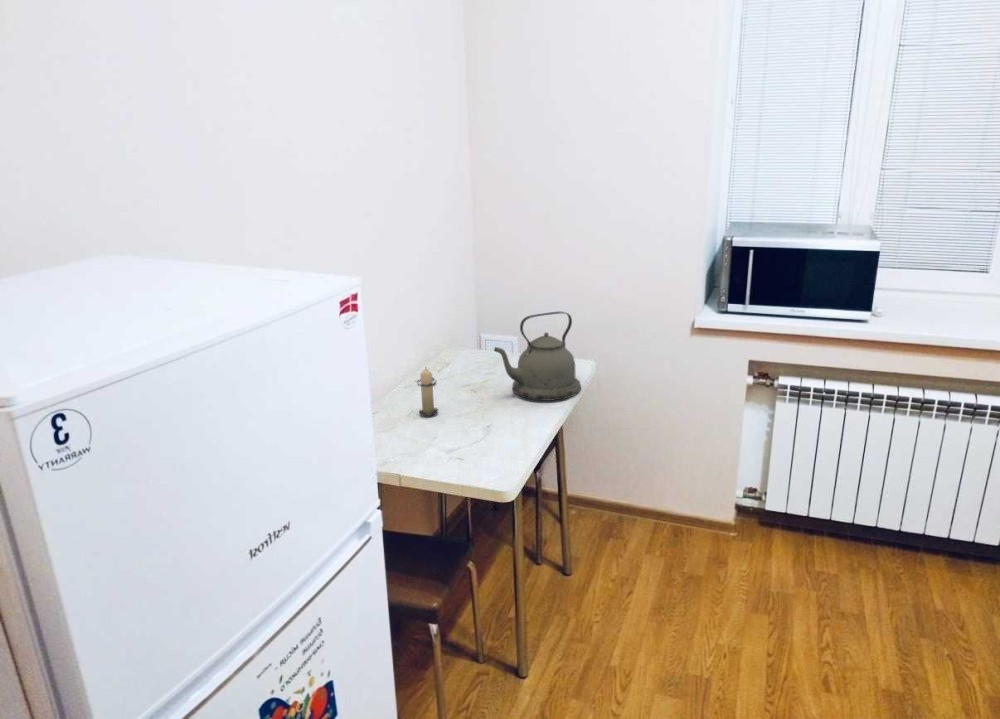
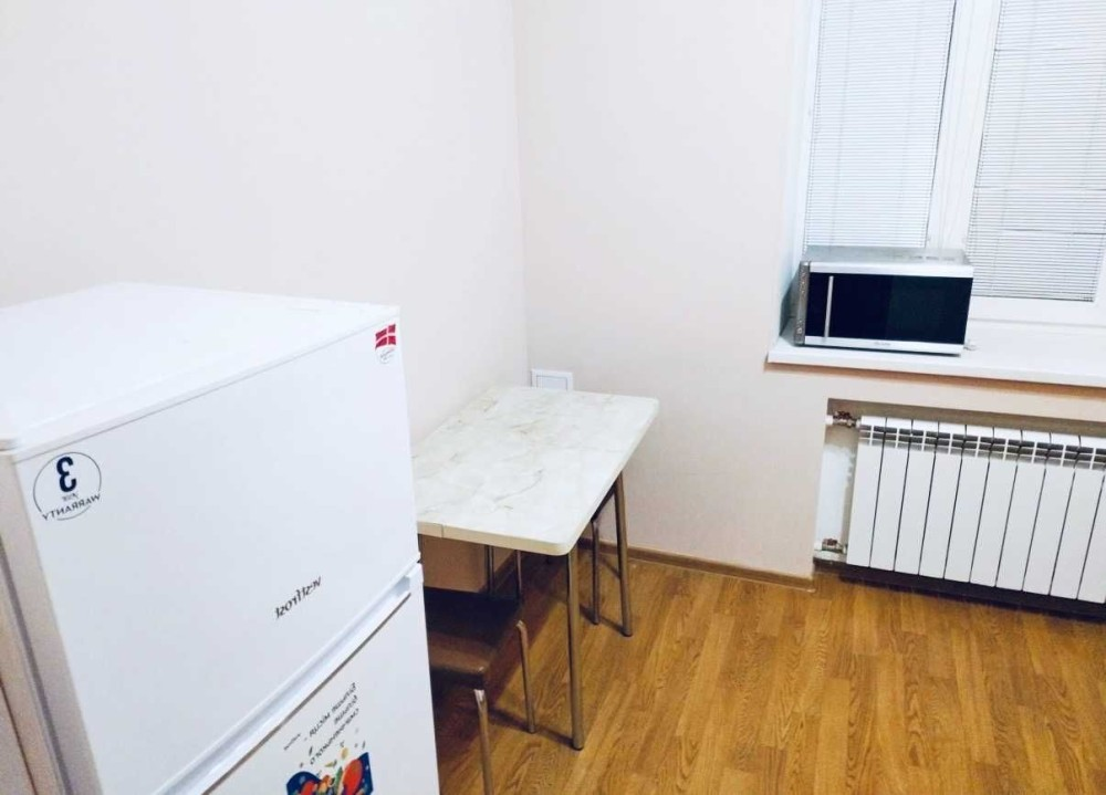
- candle [415,365,439,417]
- kettle [493,311,582,402]
